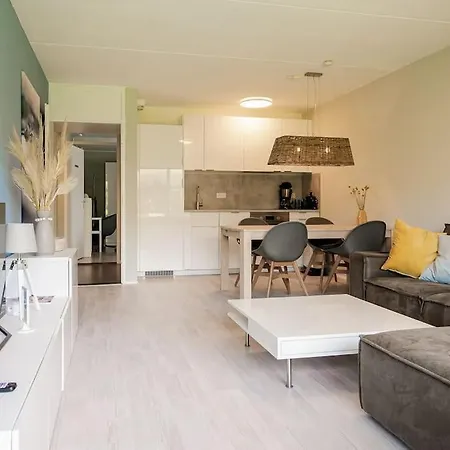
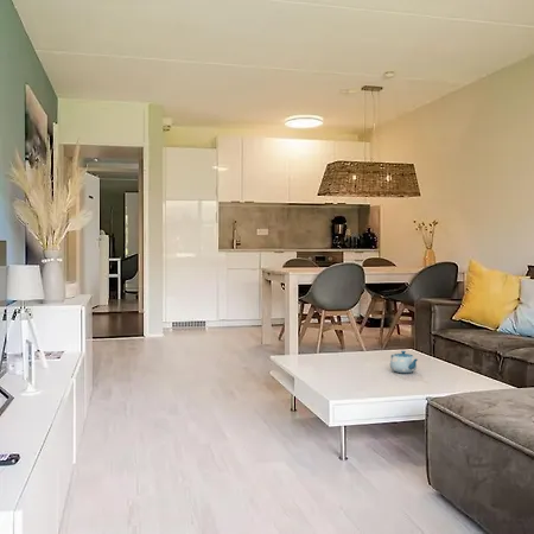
+ chinaware [389,350,419,374]
